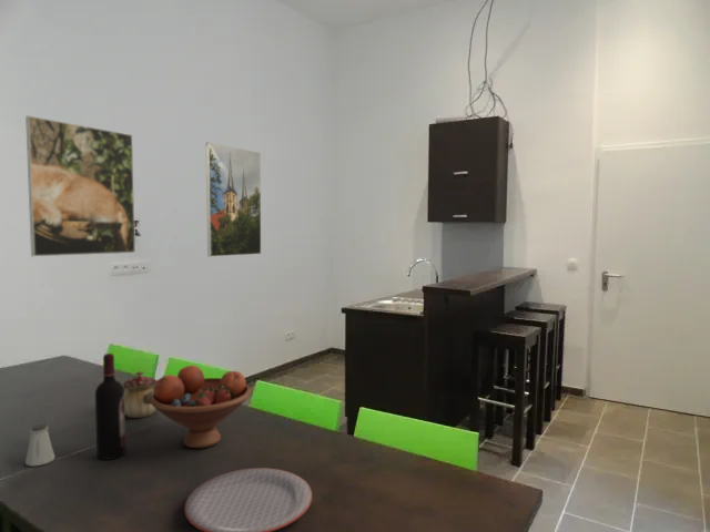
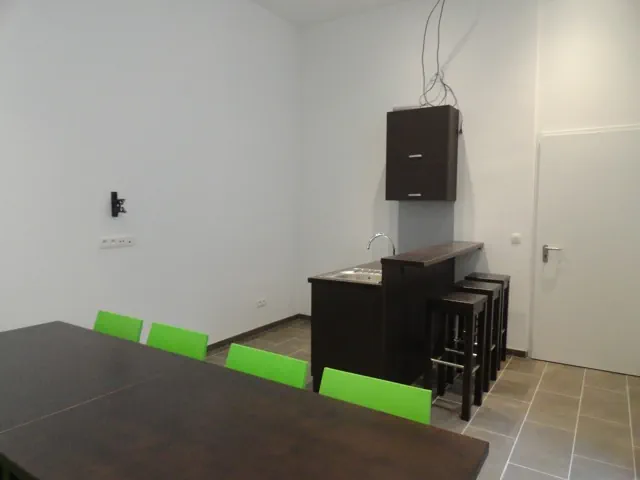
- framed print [205,141,262,258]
- wine bottle [94,352,126,461]
- saltshaker [24,423,57,467]
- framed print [24,115,136,257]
- fruit bowl [150,365,252,449]
- plate [183,467,313,532]
- teapot [122,370,158,419]
